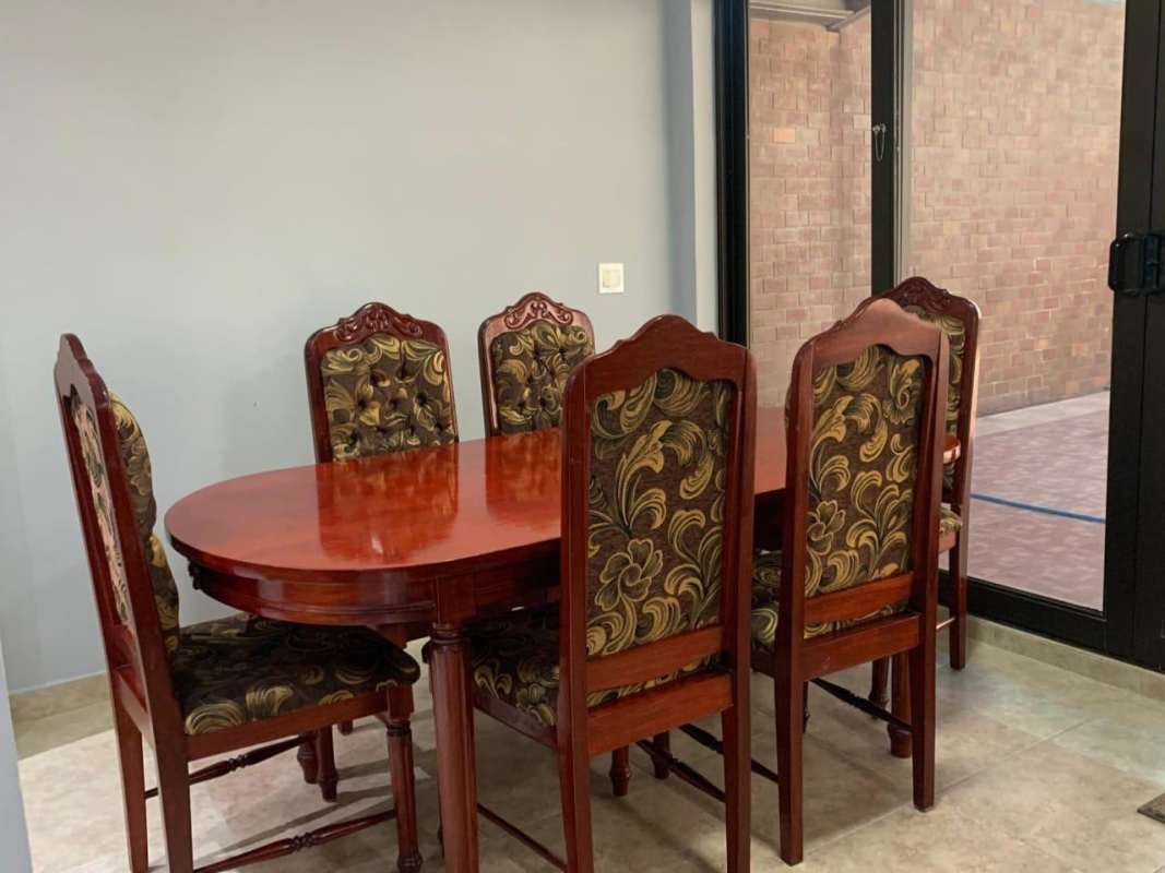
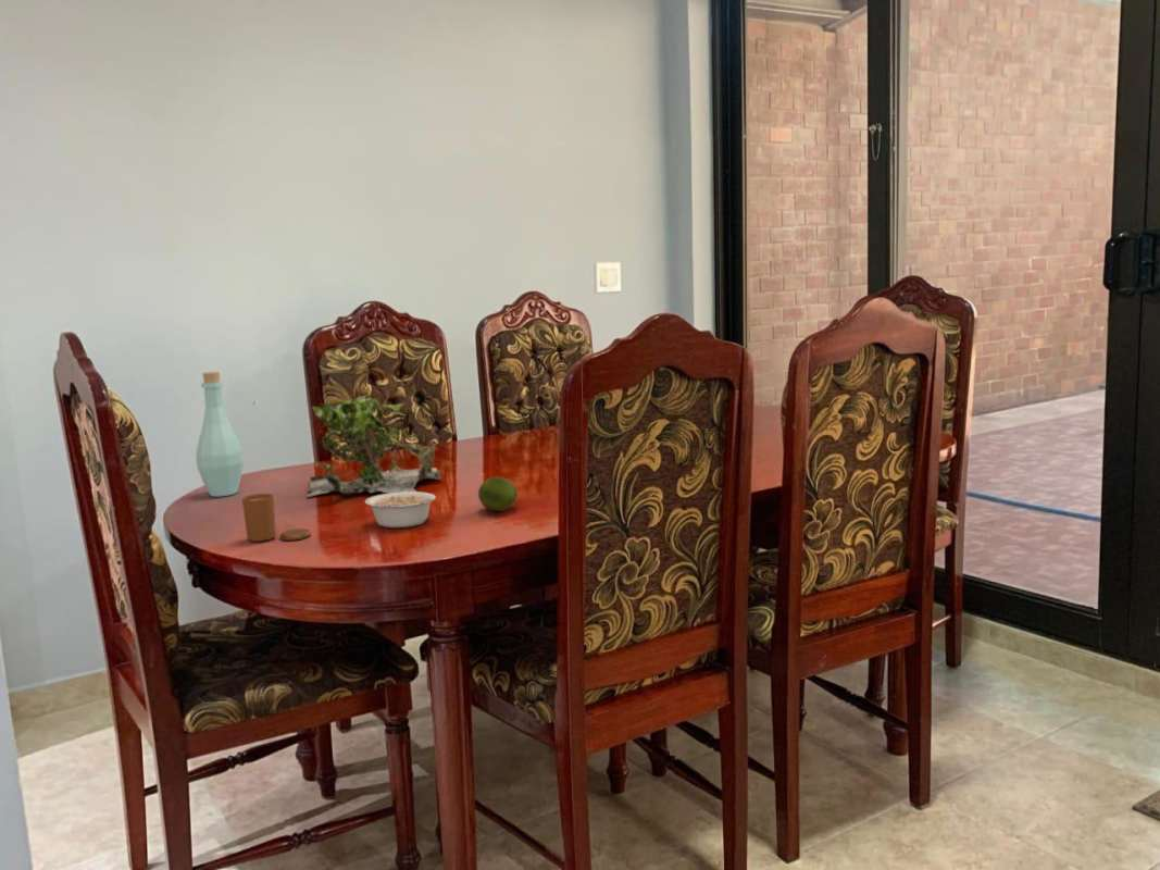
+ legume [364,490,437,529]
+ fruit [477,475,519,512]
+ bottle [195,371,245,498]
+ plant [307,395,442,498]
+ candle [241,493,312,543]
